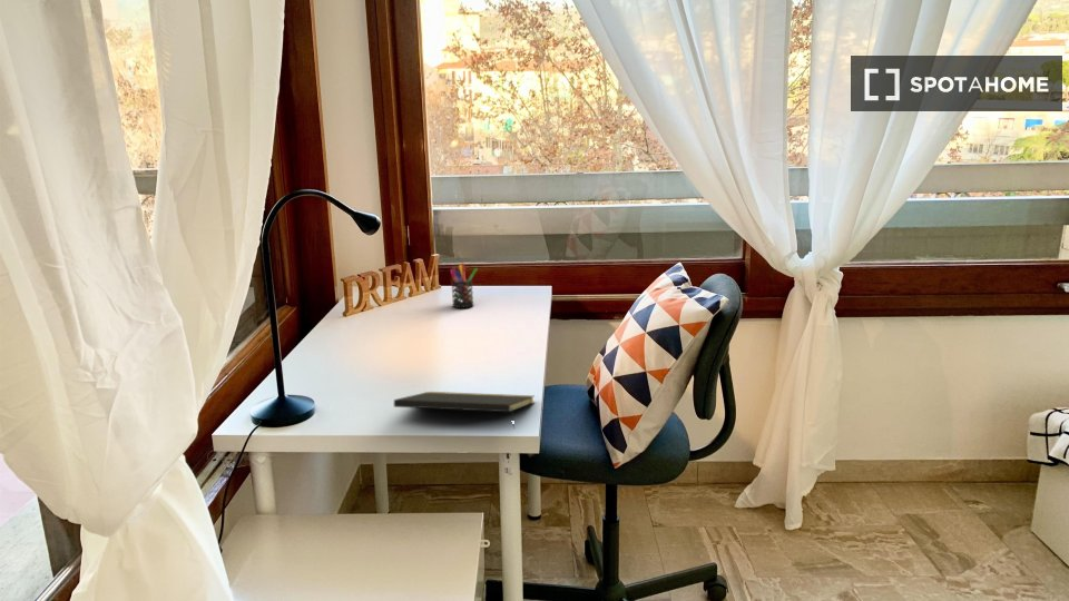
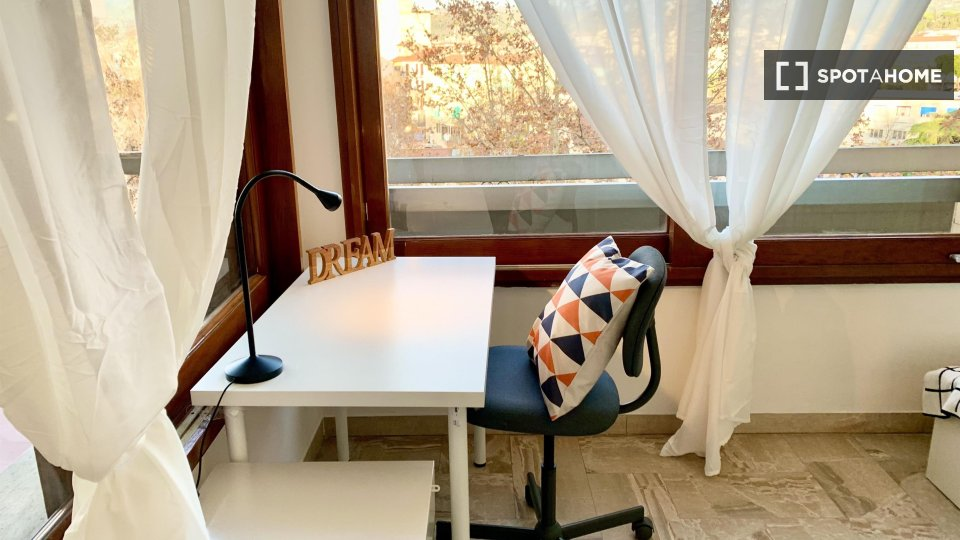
- pen holder [449,263,478,309]
- notepad [393,391,536,430]
